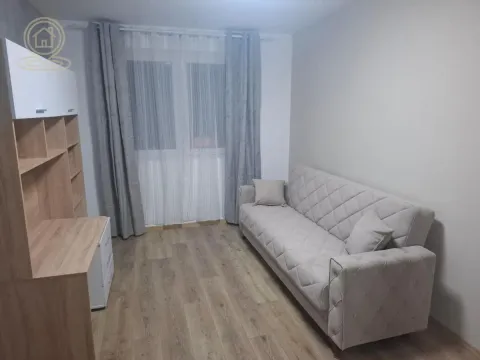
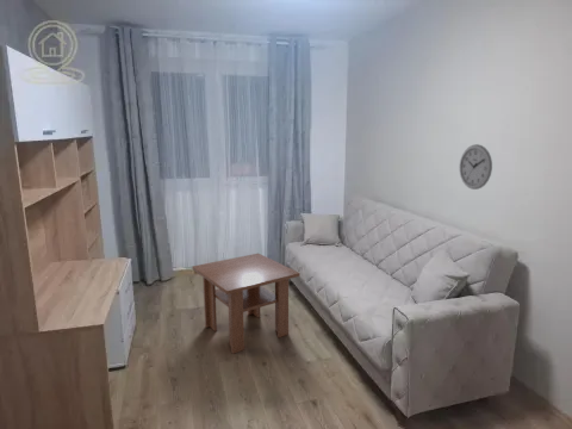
+ coffee table [191,253,300,355]
+ wall clock [459,143,493,191]
